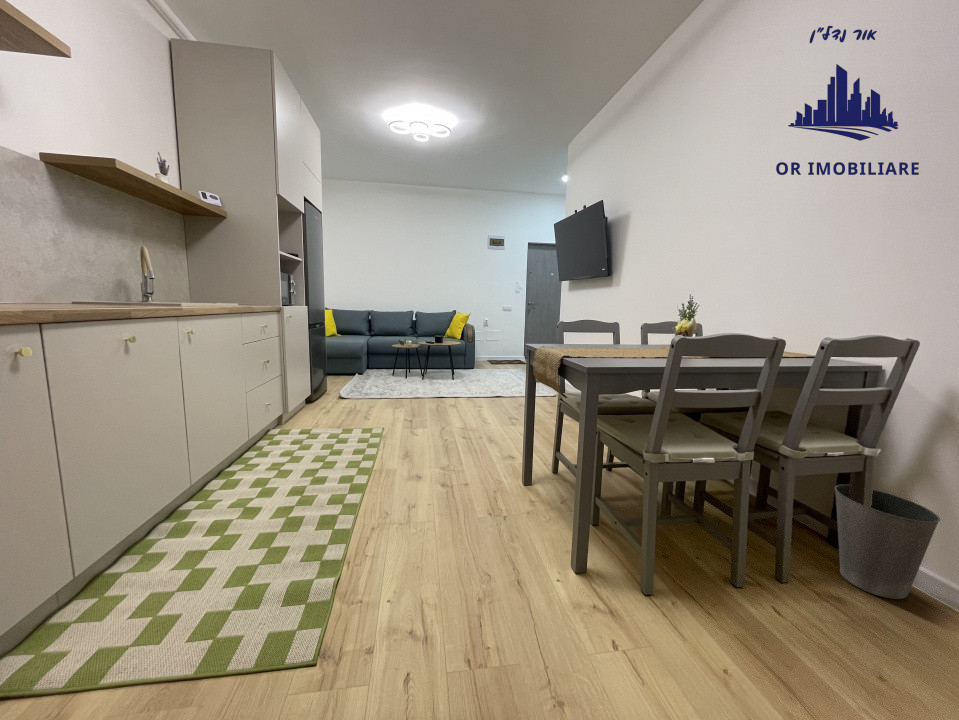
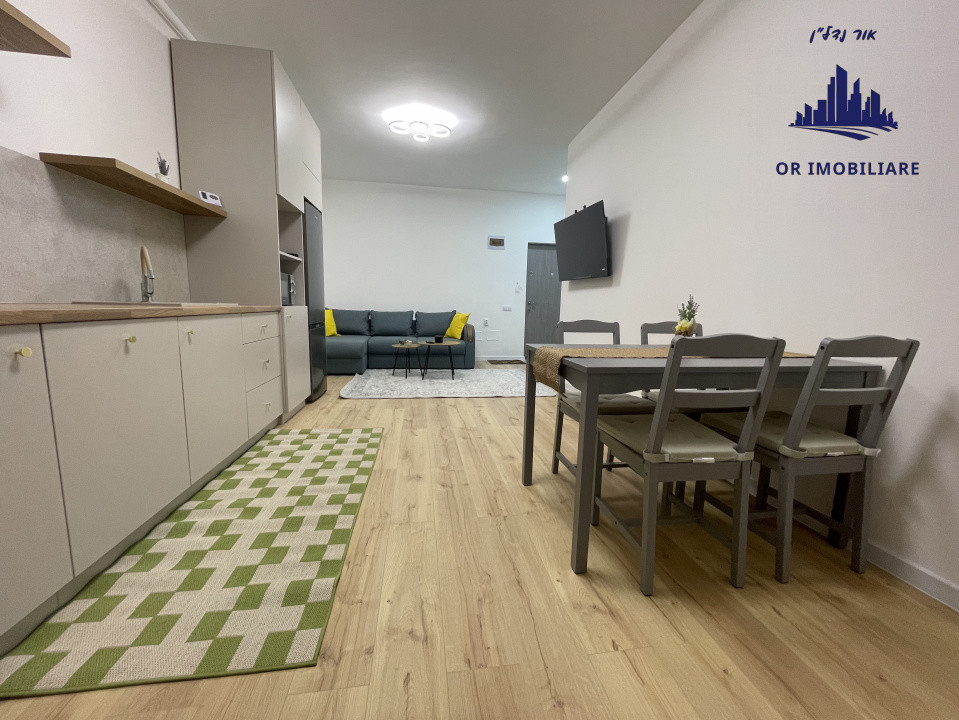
- waste basket [834,484,941,600]
